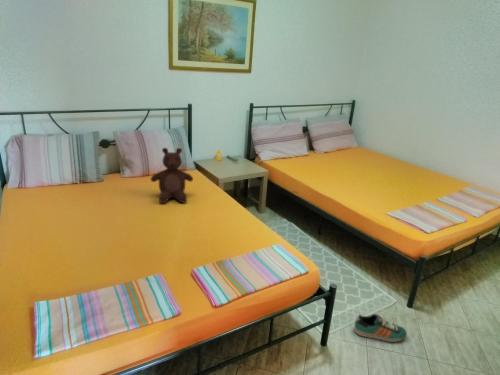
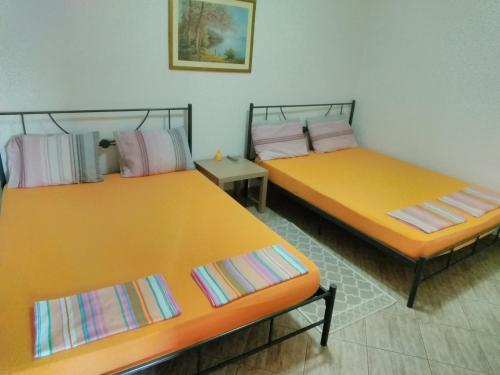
- sneaker [353,313,408,343]
- teddy bear [150,147,194,204]
